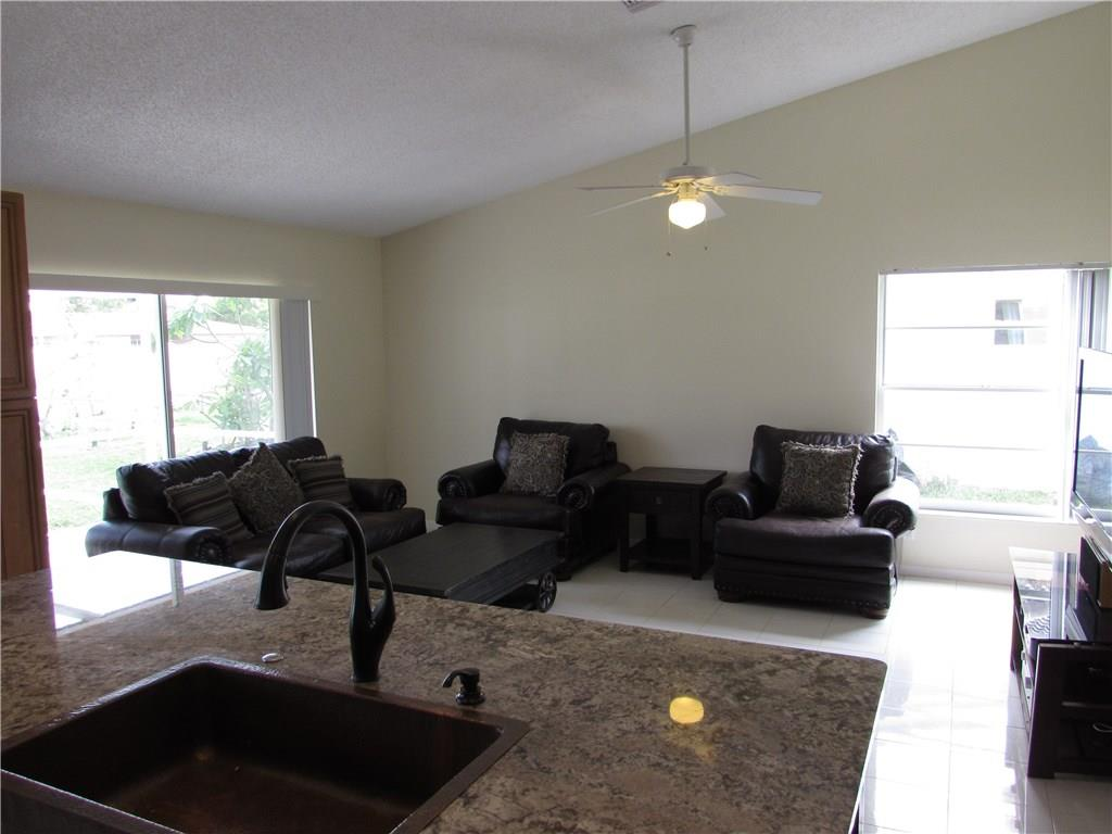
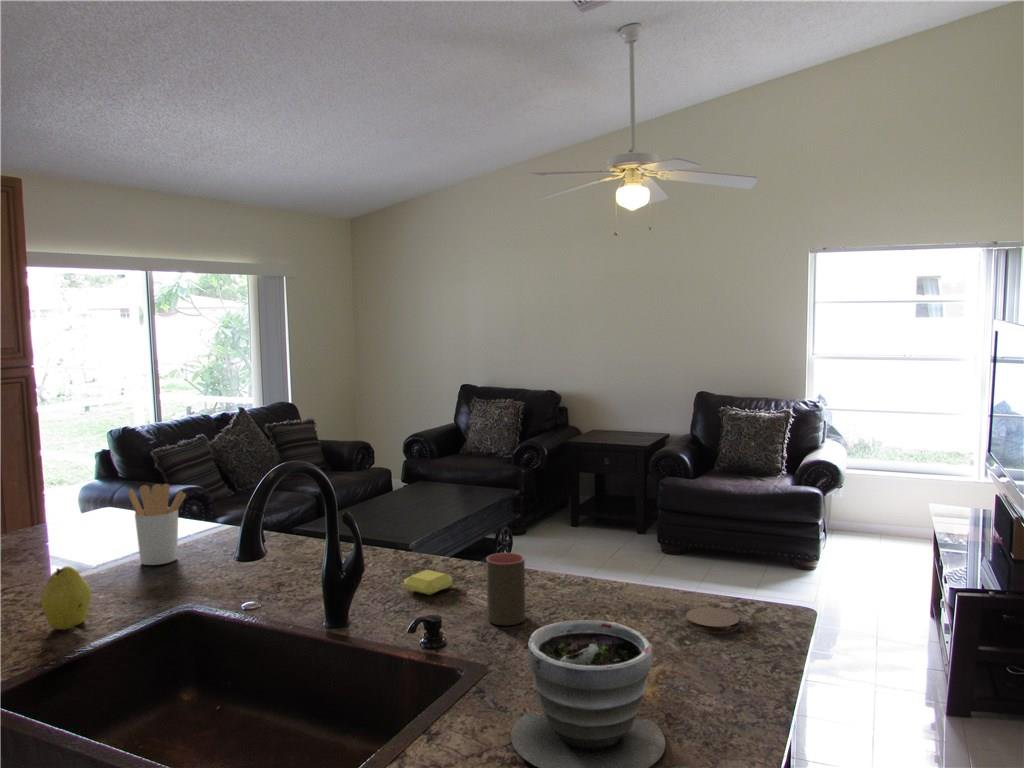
+ coaster [685,606,741,635]
+ fruit [40,565,92,631]
+ planter [510,618,666,768]
+ soap bar [403,569,453,596]
+ utensil holder [128,483,187,566]
+ cup [485,552,526,626]
